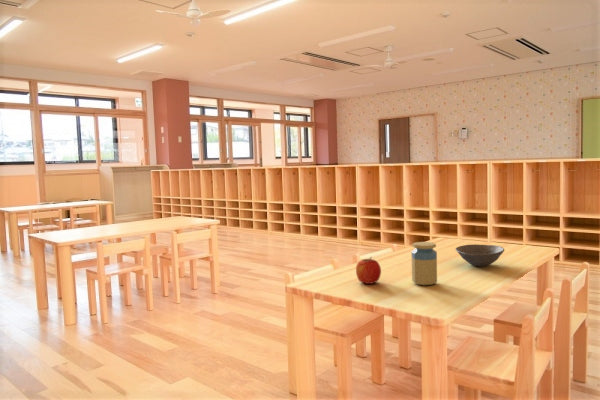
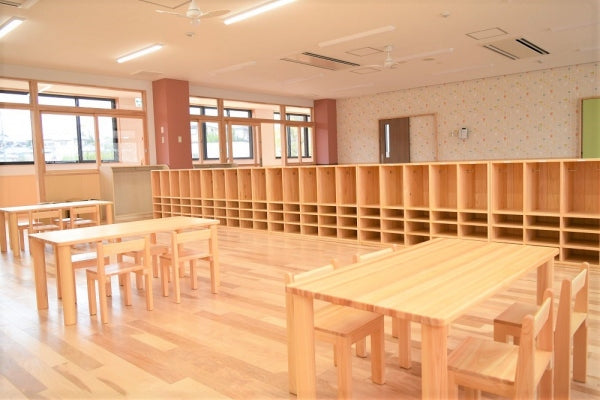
- bowl [455,243,505,268]
- apple [355,256,382,285]
- jar [411,241,438,286]
